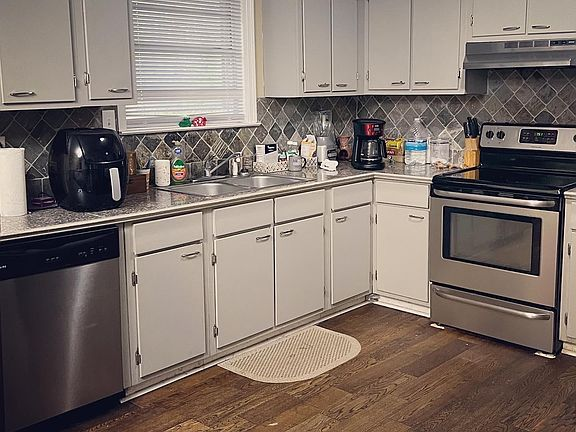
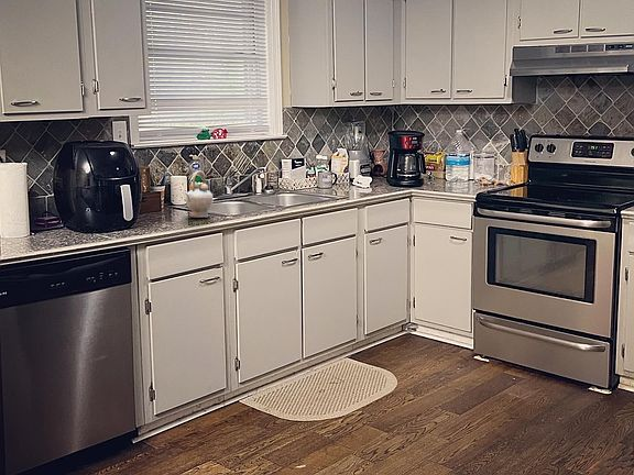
+ teapot [183,169,214,219]
